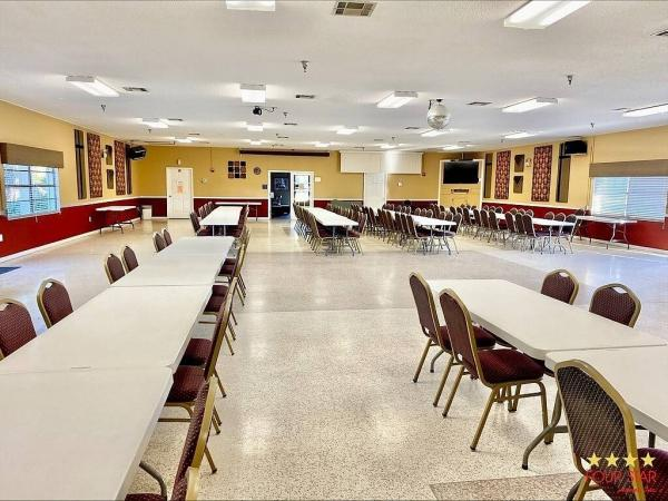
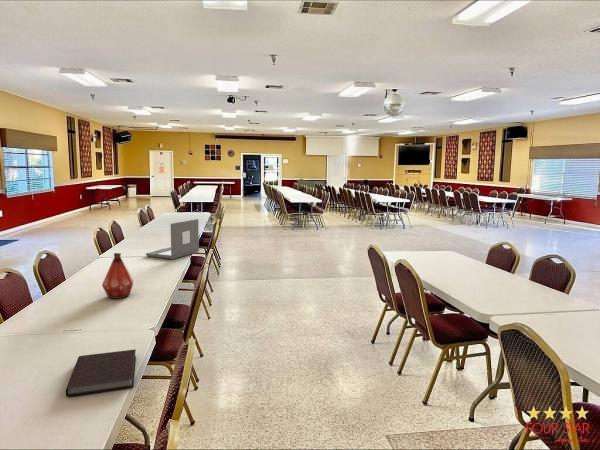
+ notebook [65,349,137,397]
+ laptop [145,218,200,260]
+ bottle [101,252,135,300]
